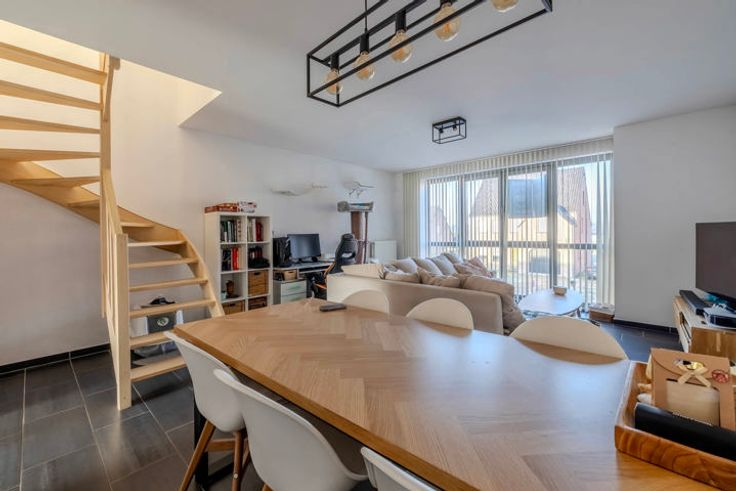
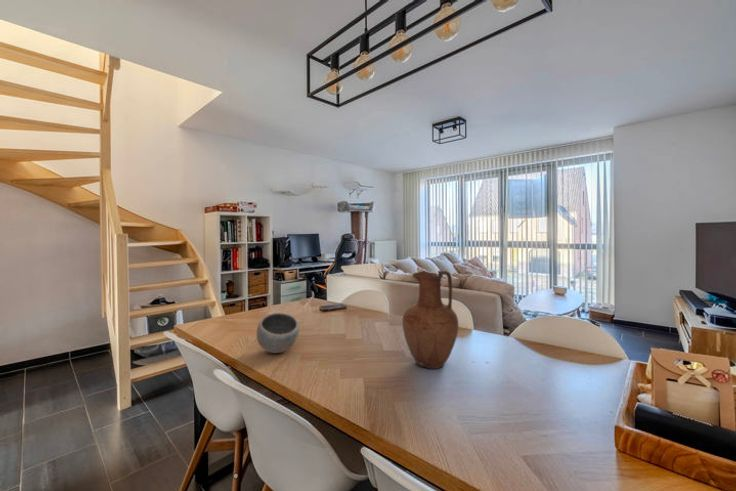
+ vase [401,269,459,370]
+ bowl [256,312,300,354]
